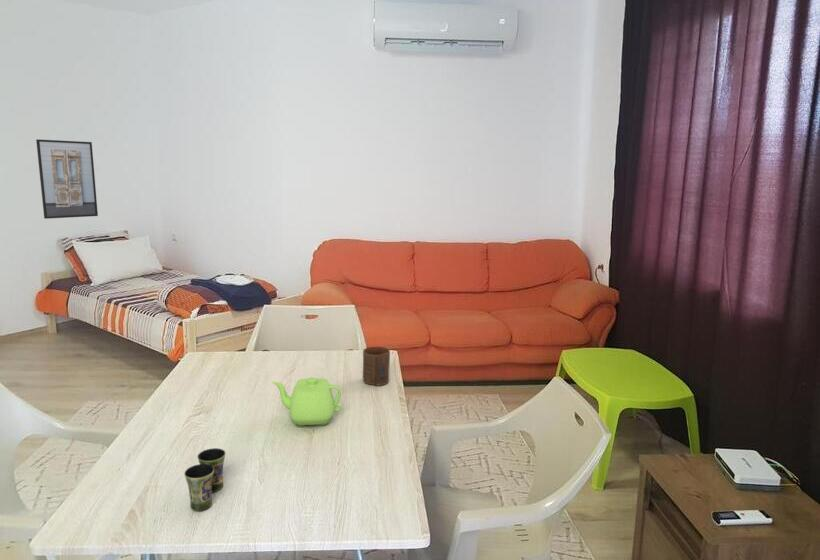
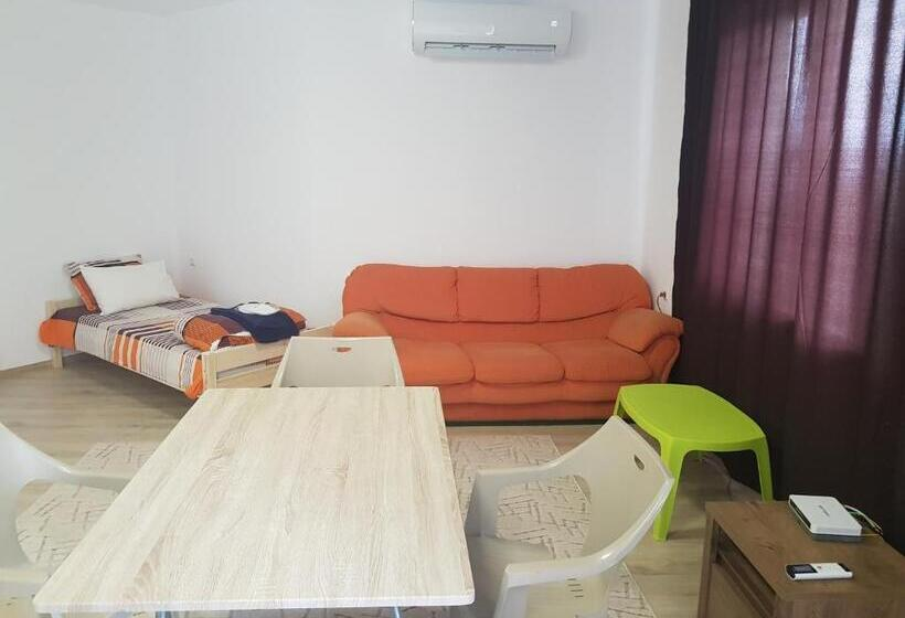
- teapot [271,376,342,427]
- cup [362,346,391,387]
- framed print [35,138,99,220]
- cup [183,447,227,512]
